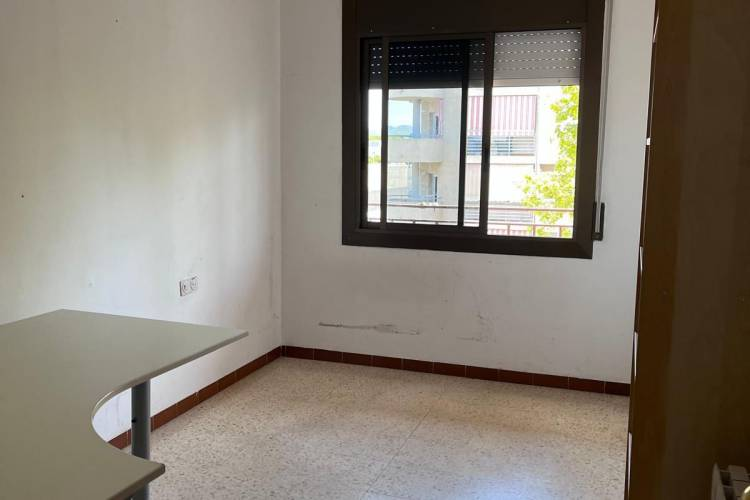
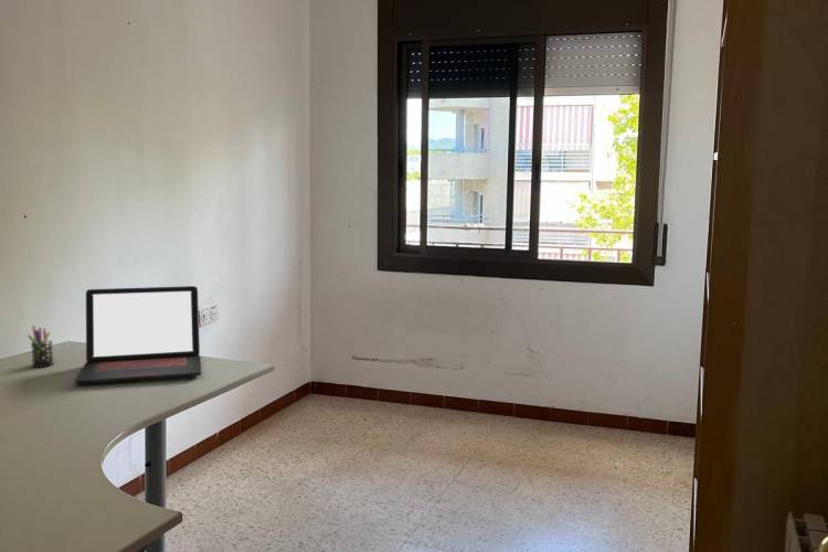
+ laptop [74,285,202,385]
+ pen holder [26,325,54,368]
